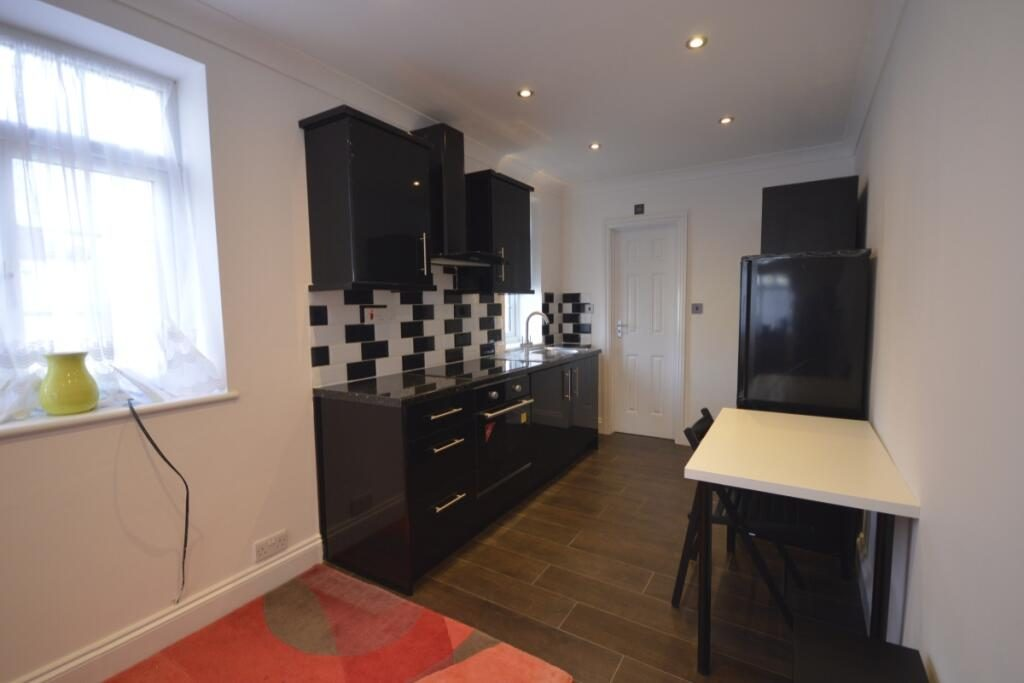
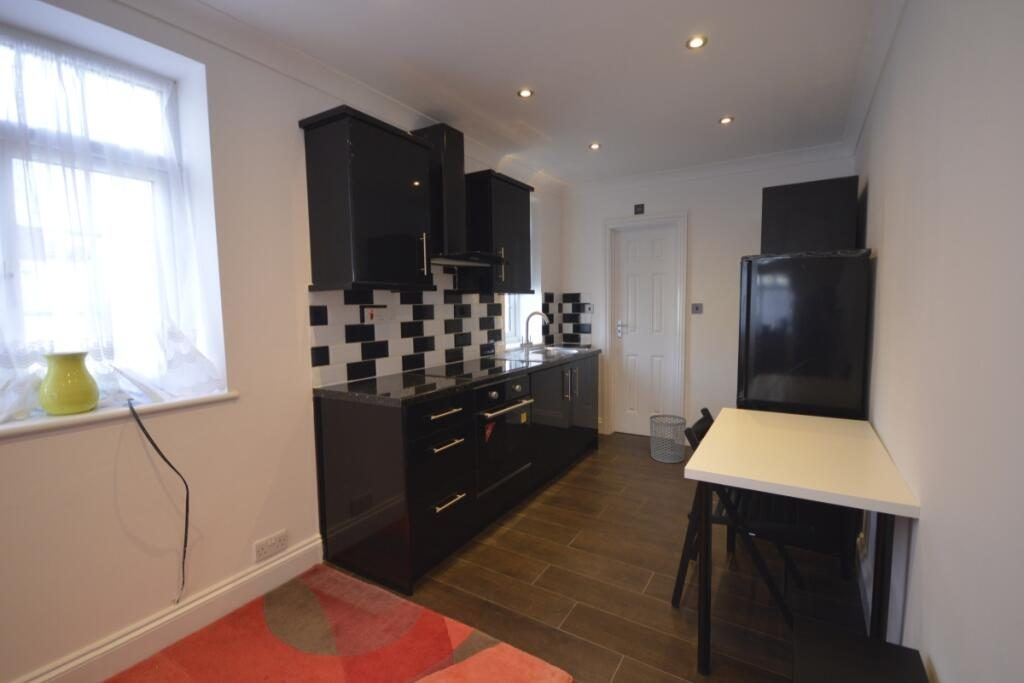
+ waste bin [649,414,687,464]
